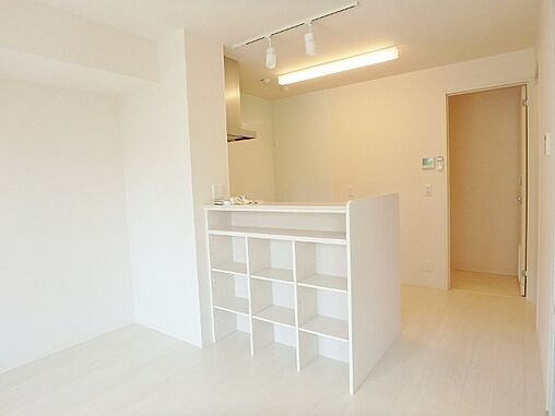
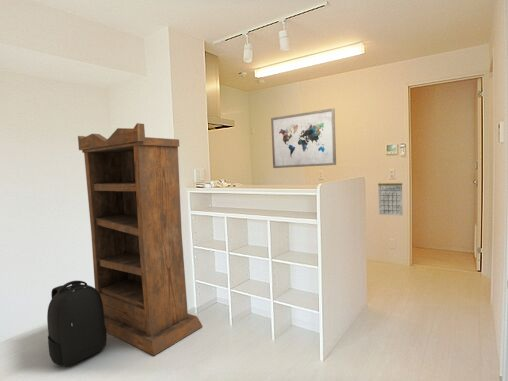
+ bookshelf [77,122,203,356]
+ calendar [377,177,403,216]
+ wall art [270,107,337,169]
+ backpack [46,280,108,367]
